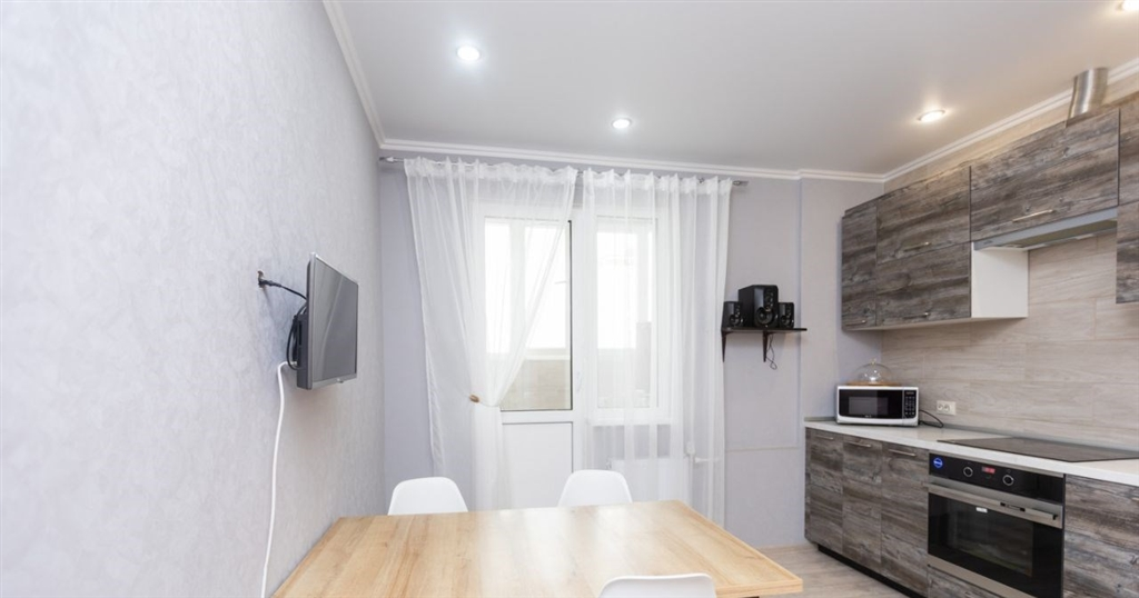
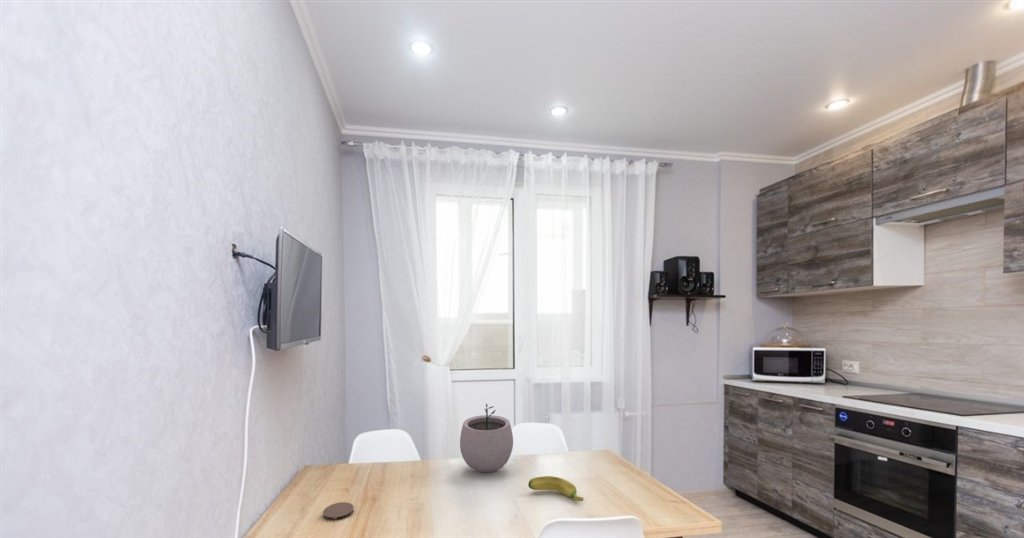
+ coaster [322,501,355,520]
+ plant pot [459,403,514,473]
+ banana [527,475,585,502]
